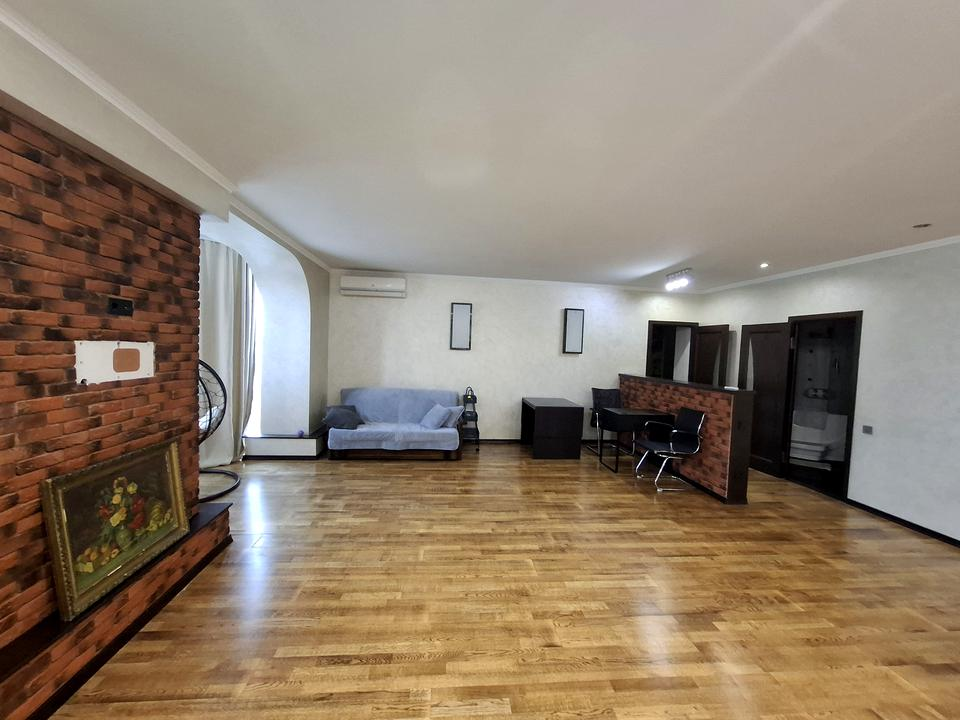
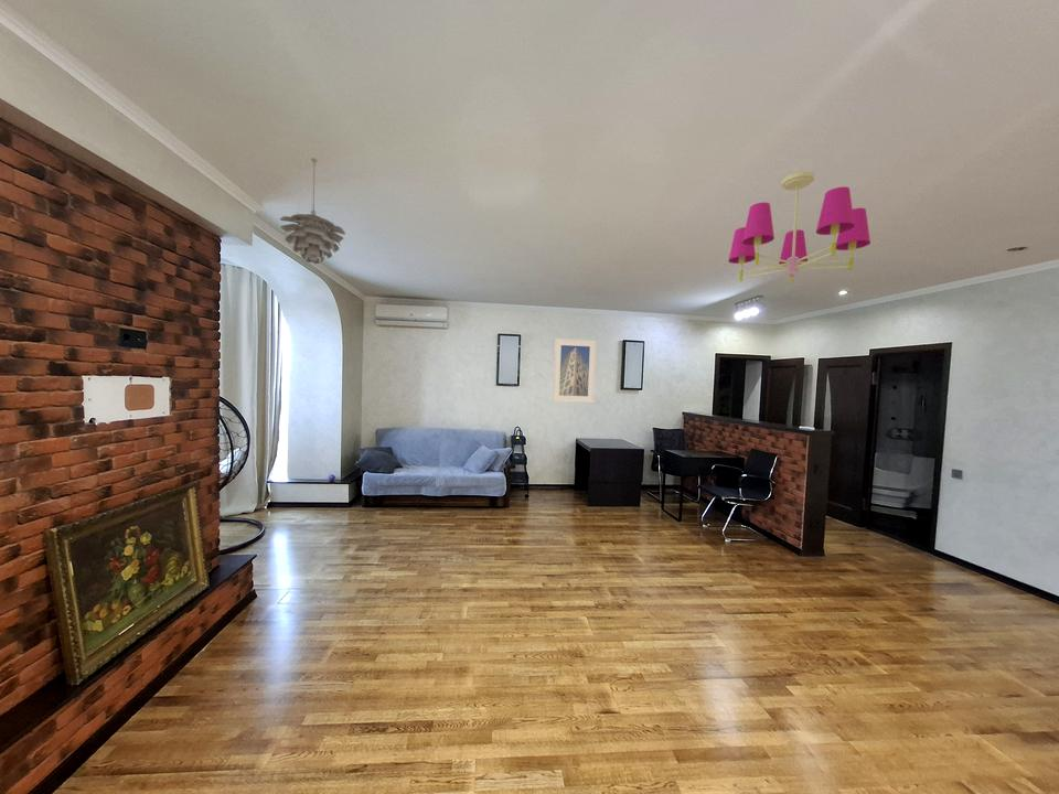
+ pendant light [279,157,346,265]
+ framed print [552,337,598,404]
+ chandelier [727,171,871,285]
